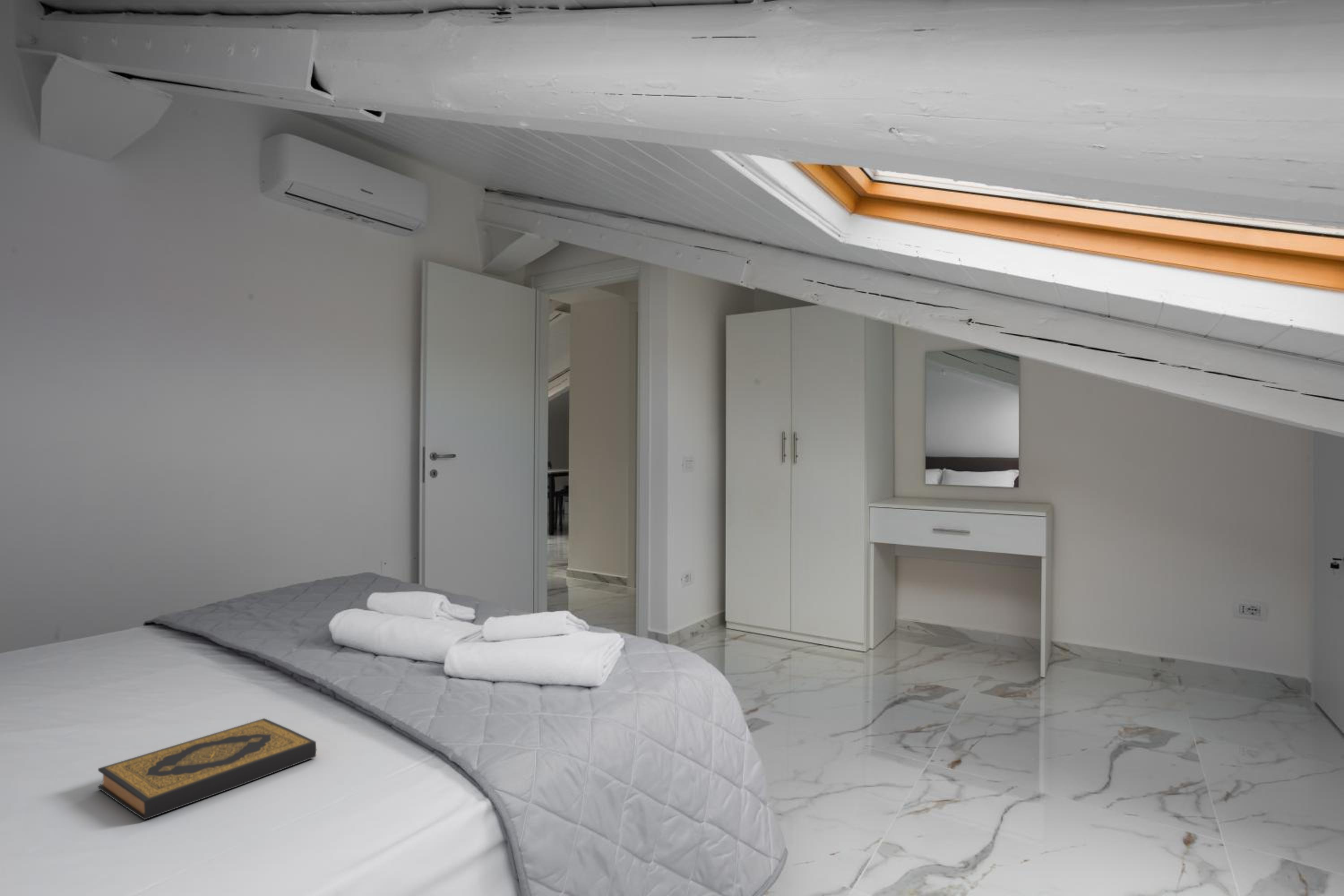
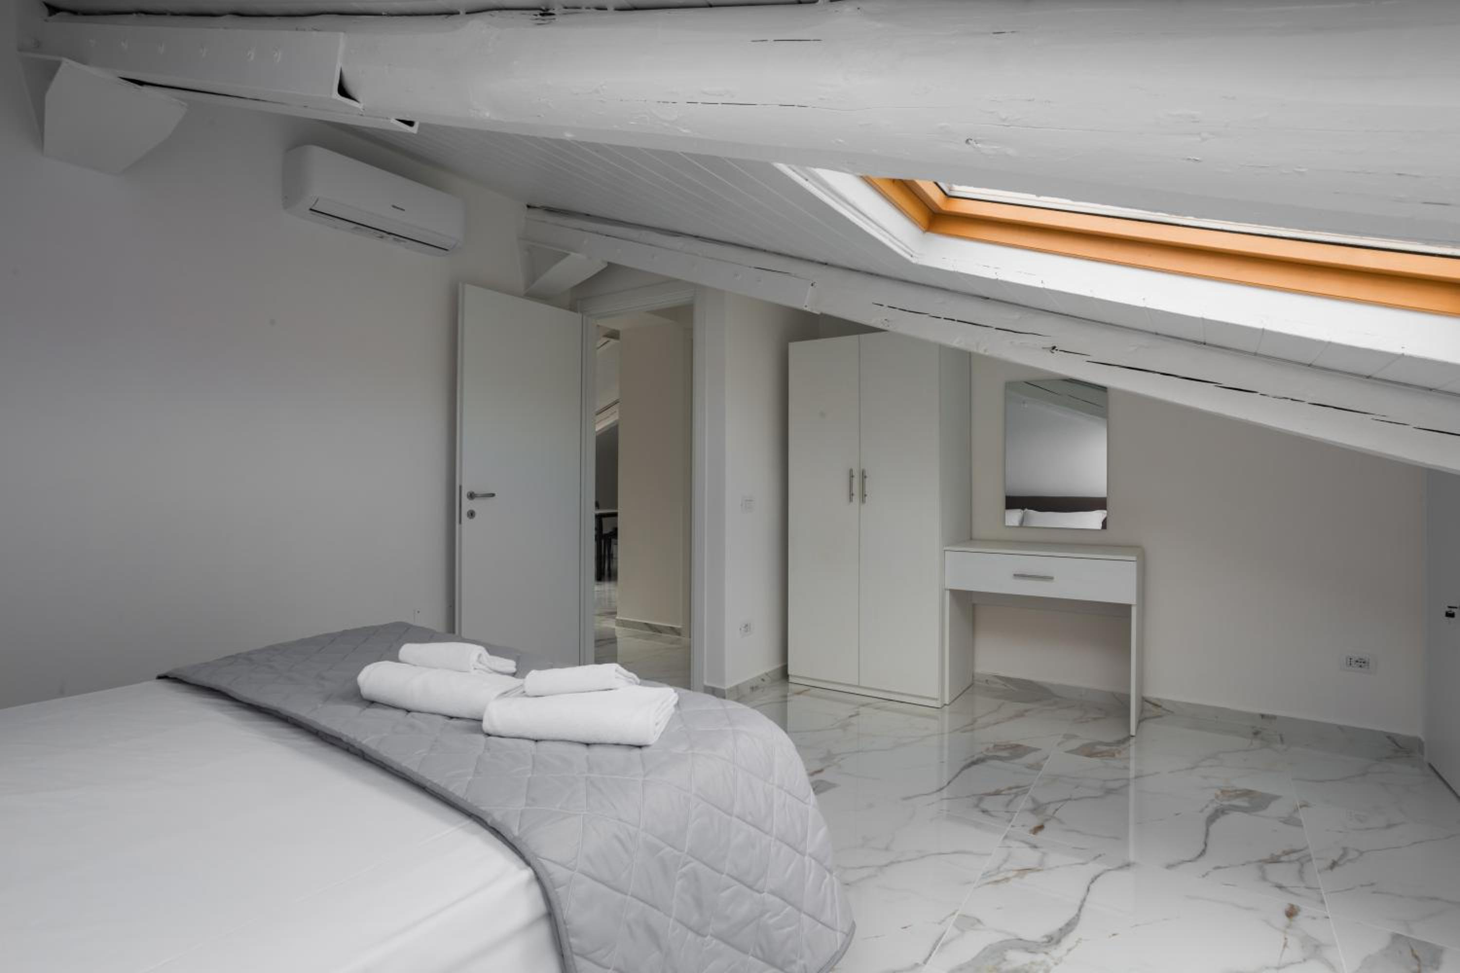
- hardback book [98,718,317,820]
